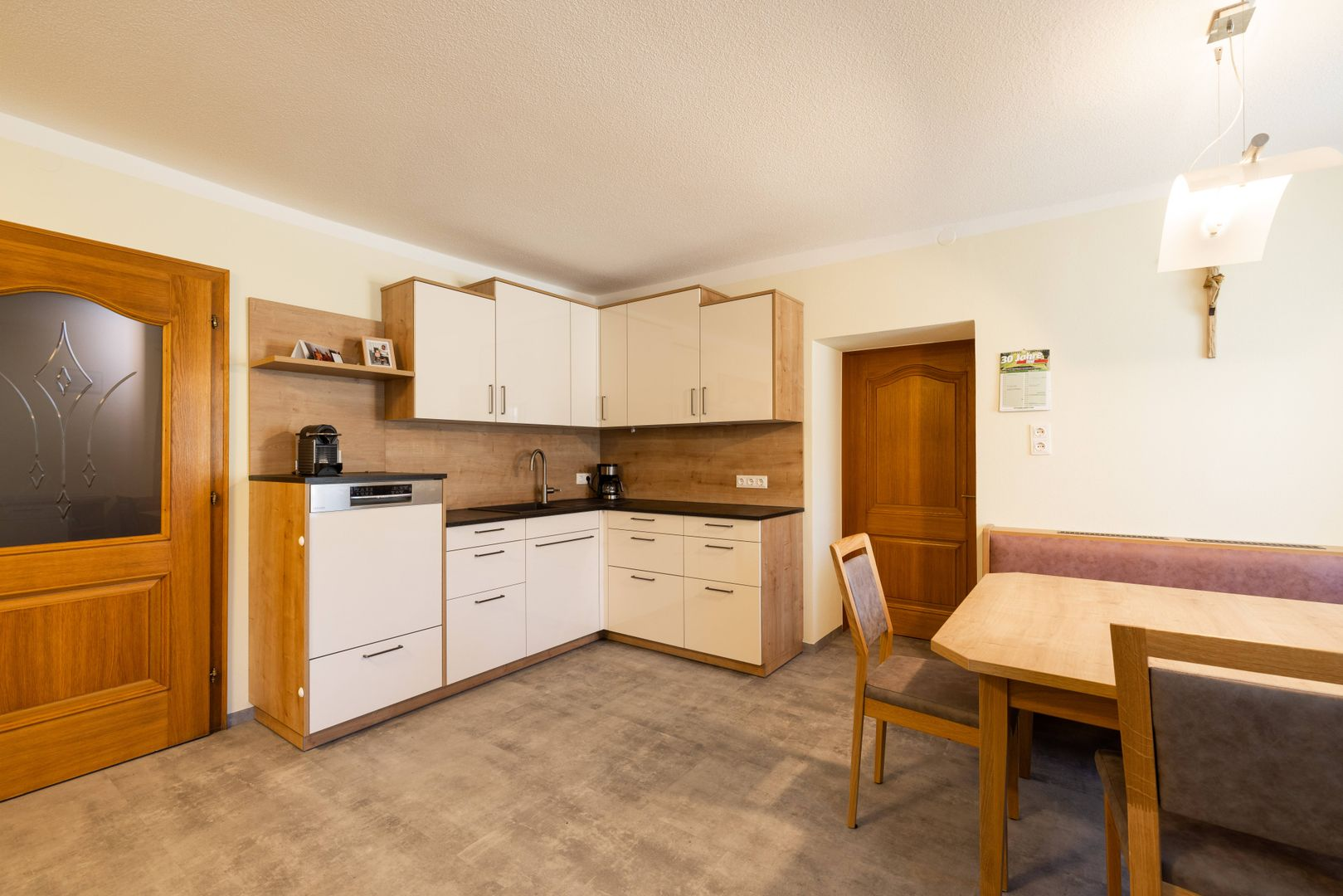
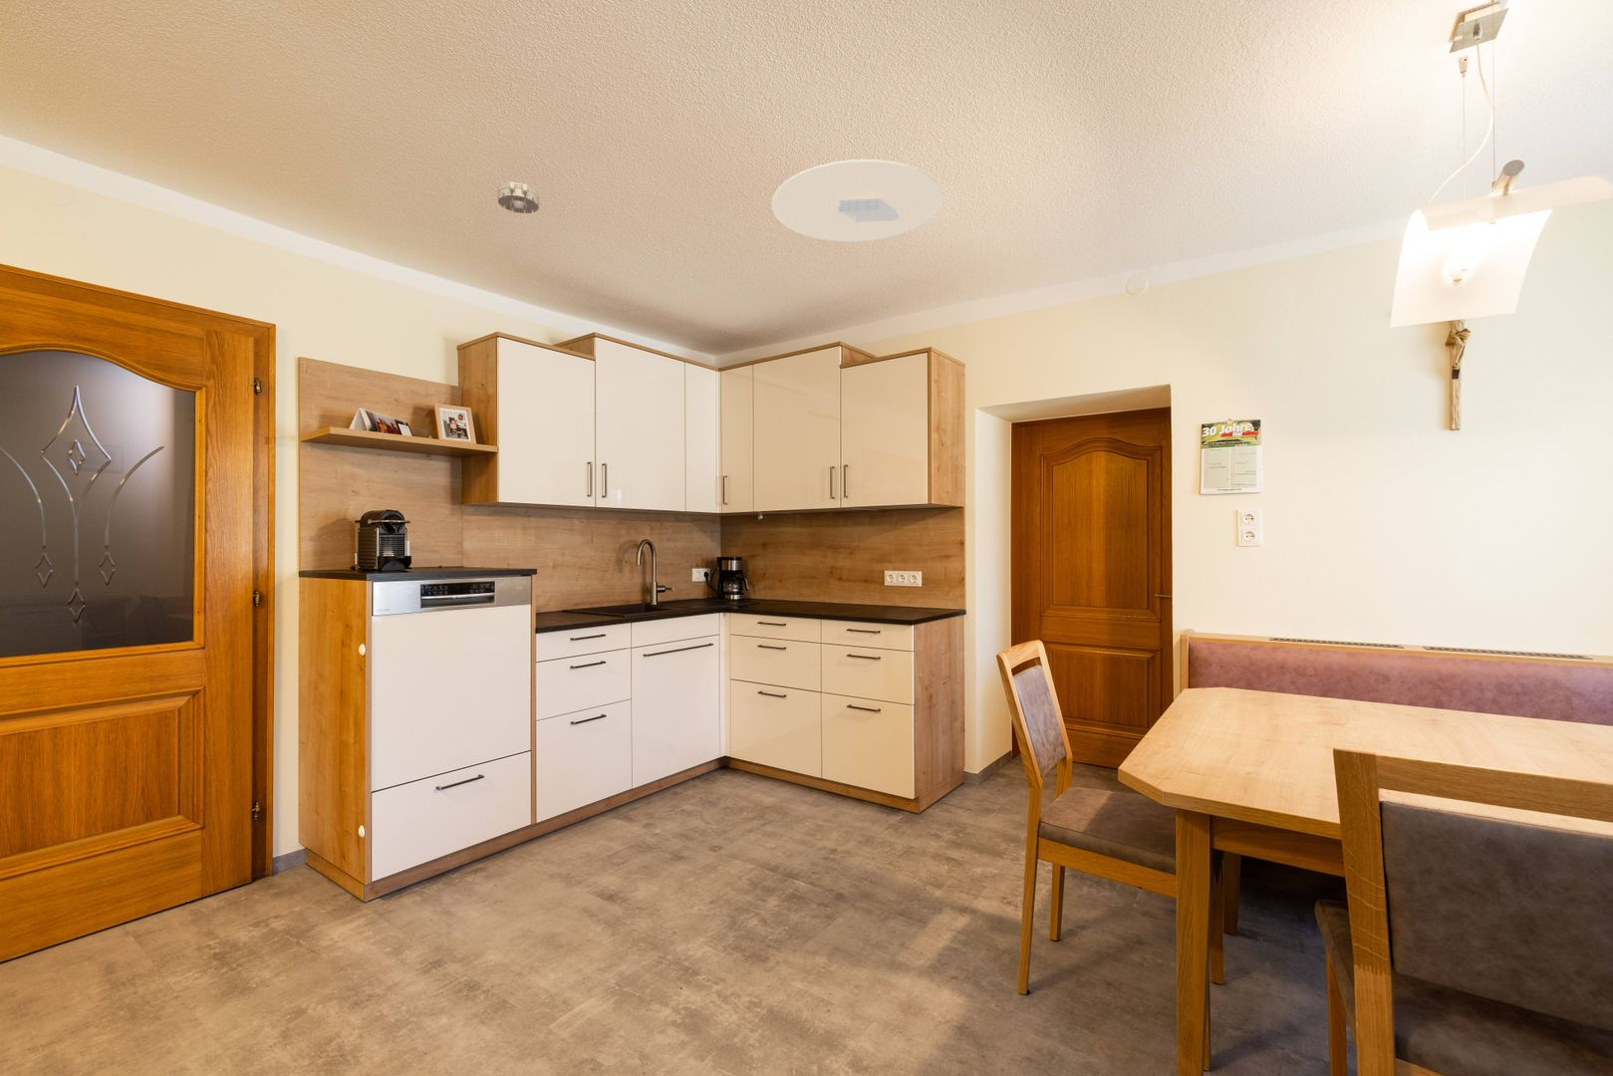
+ smoke detector [497,180,540,214]
+ ceiling light [771,159,944,243]
